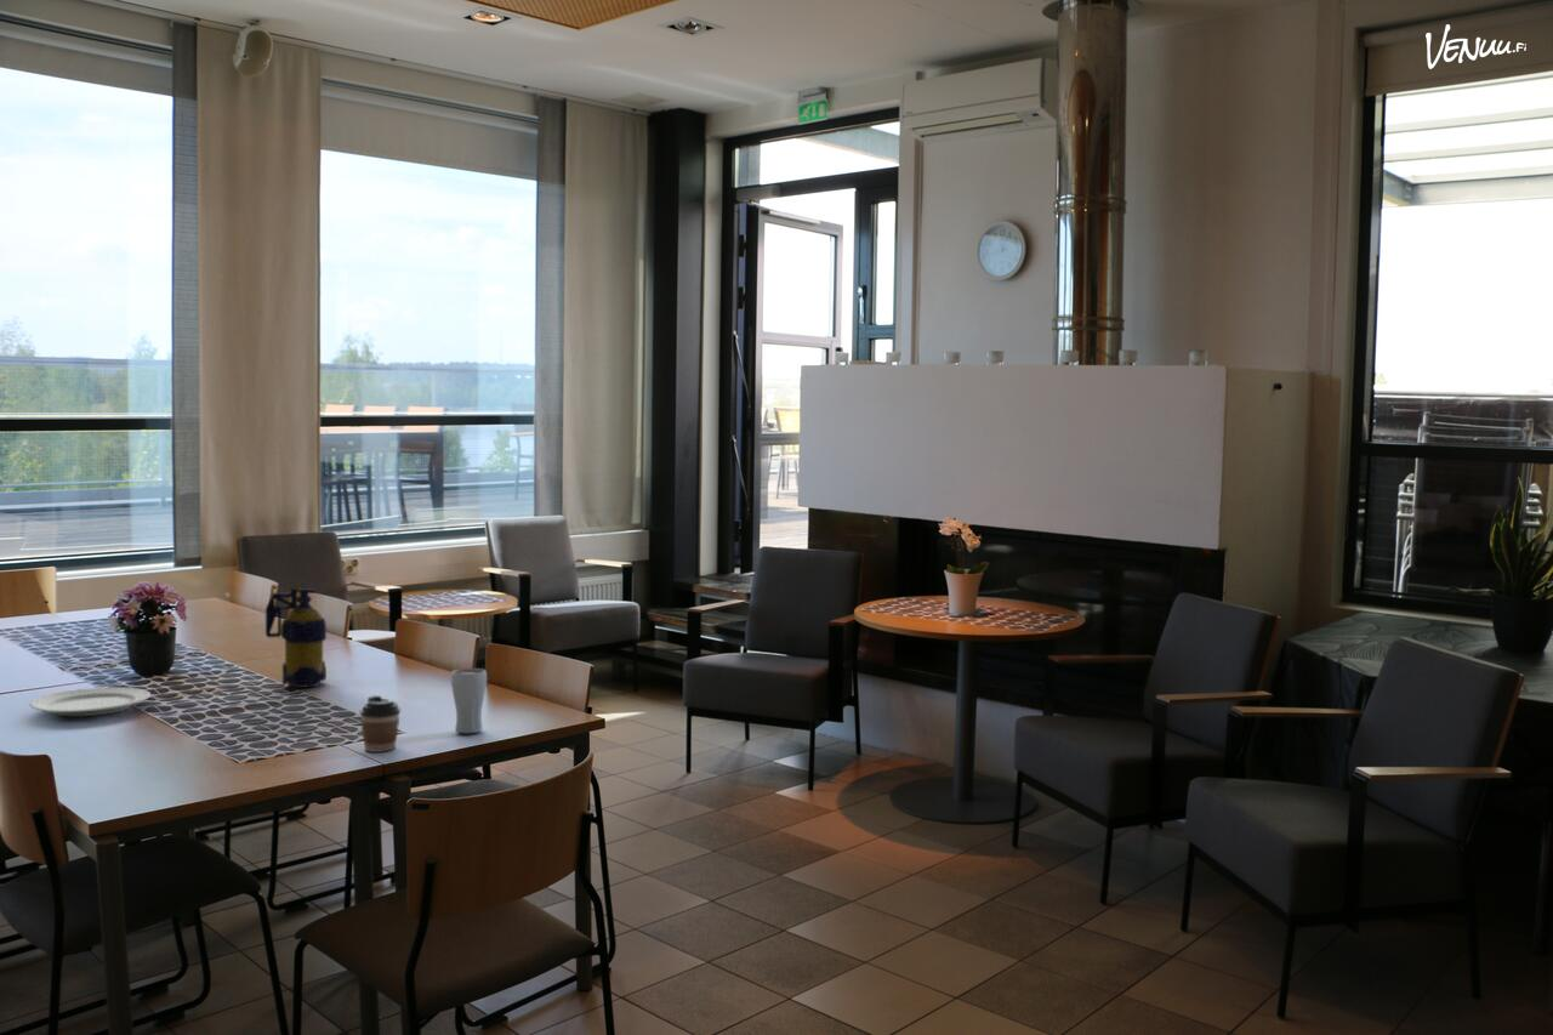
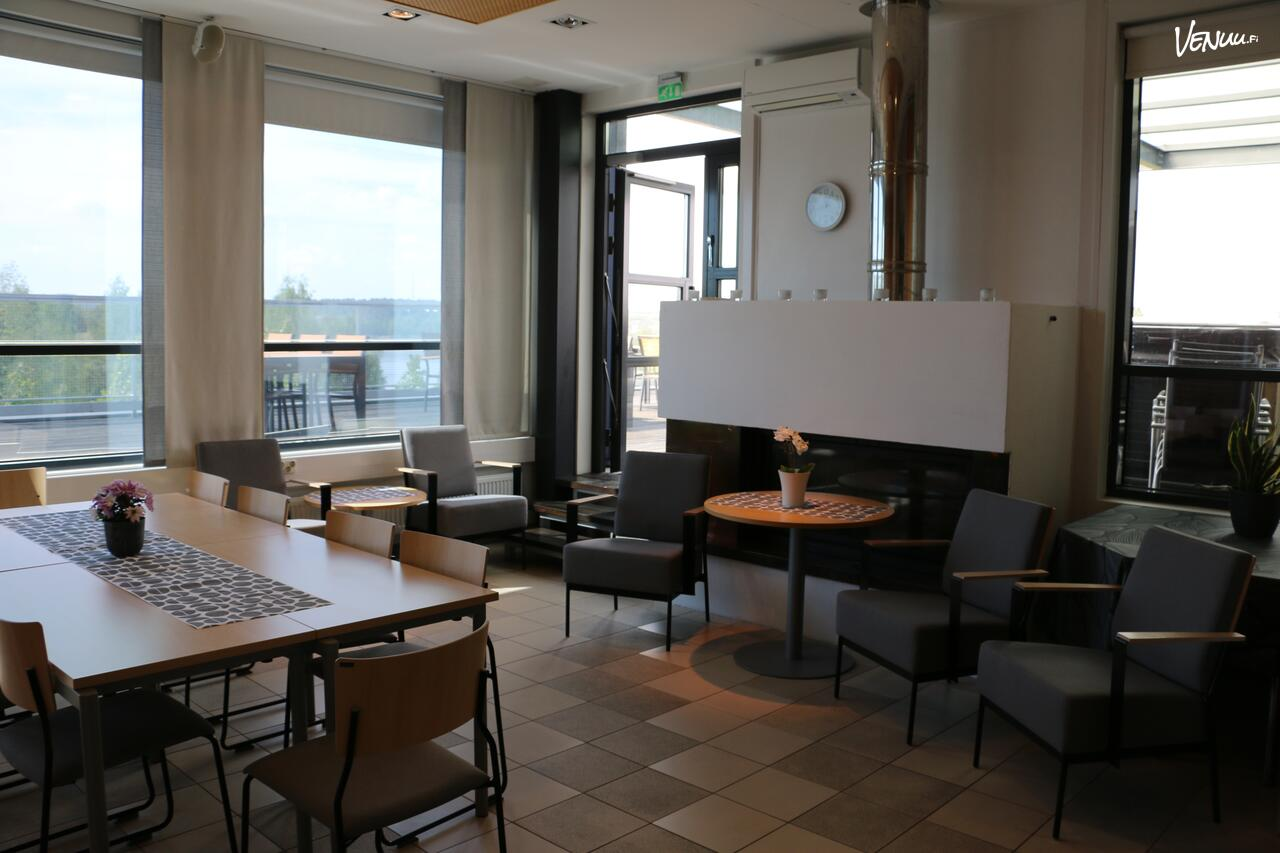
- coffee cup [359,694,402,753]
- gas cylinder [264,586,328,689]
- drinking glass [450,667,488,734]
- chinaware [28,687,152,717]
